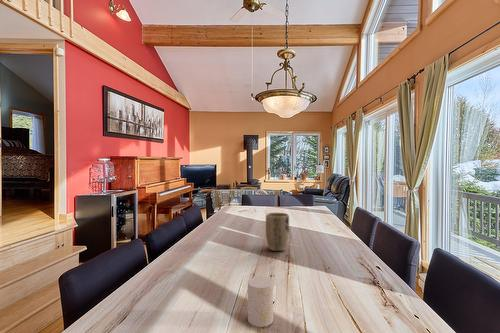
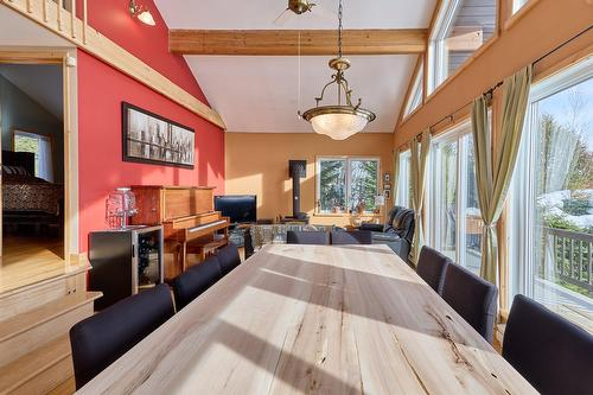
- plant pot [265,212,290,252]
- cup [247,275,274,328]
